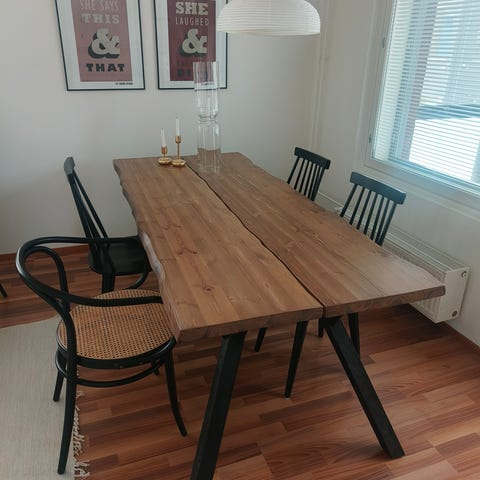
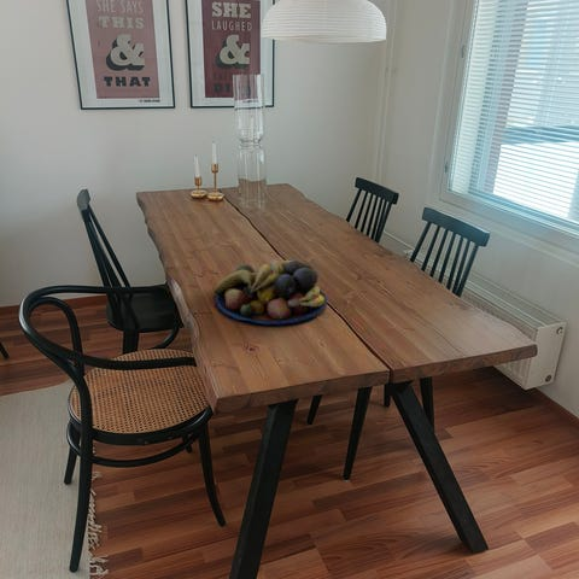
+ fruit bowl [214,258,328,326]
